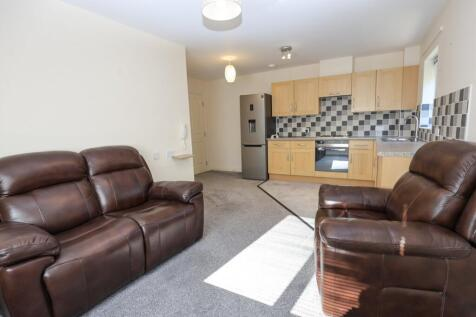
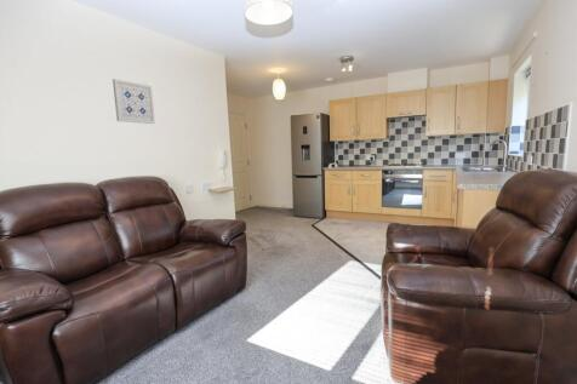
+ wall art [112,78,156,125]
